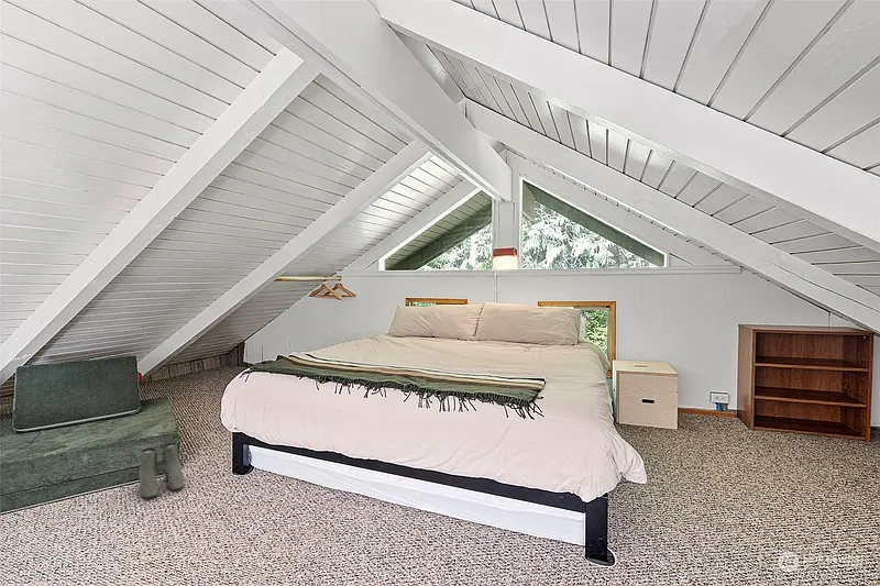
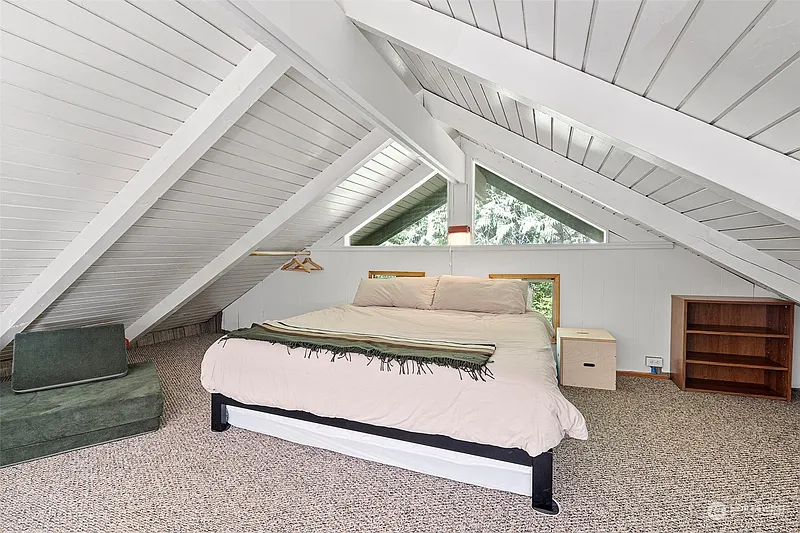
- boots [138,442,185,499]
